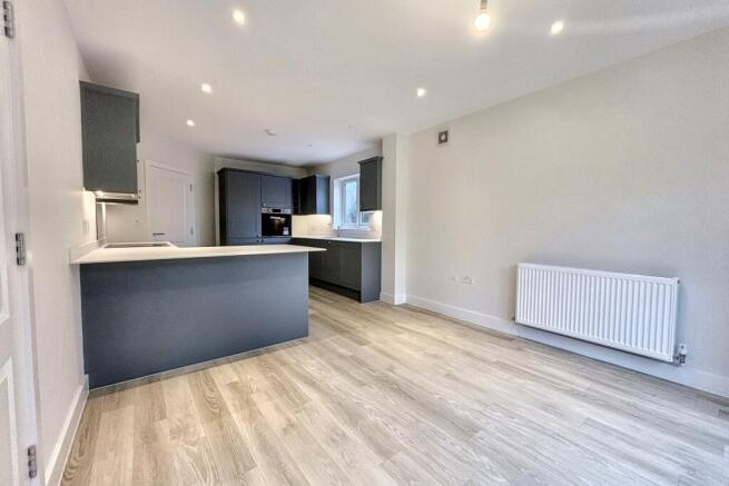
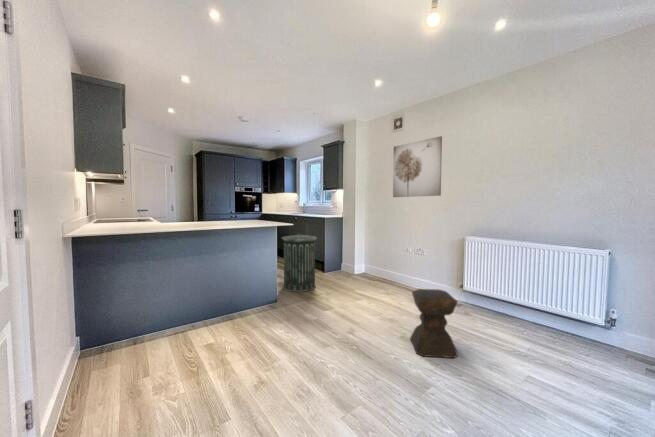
+ trash can [281,233,318,292]
+ wall art [392,135,443,198]
+ stool [409,288,459,359]
